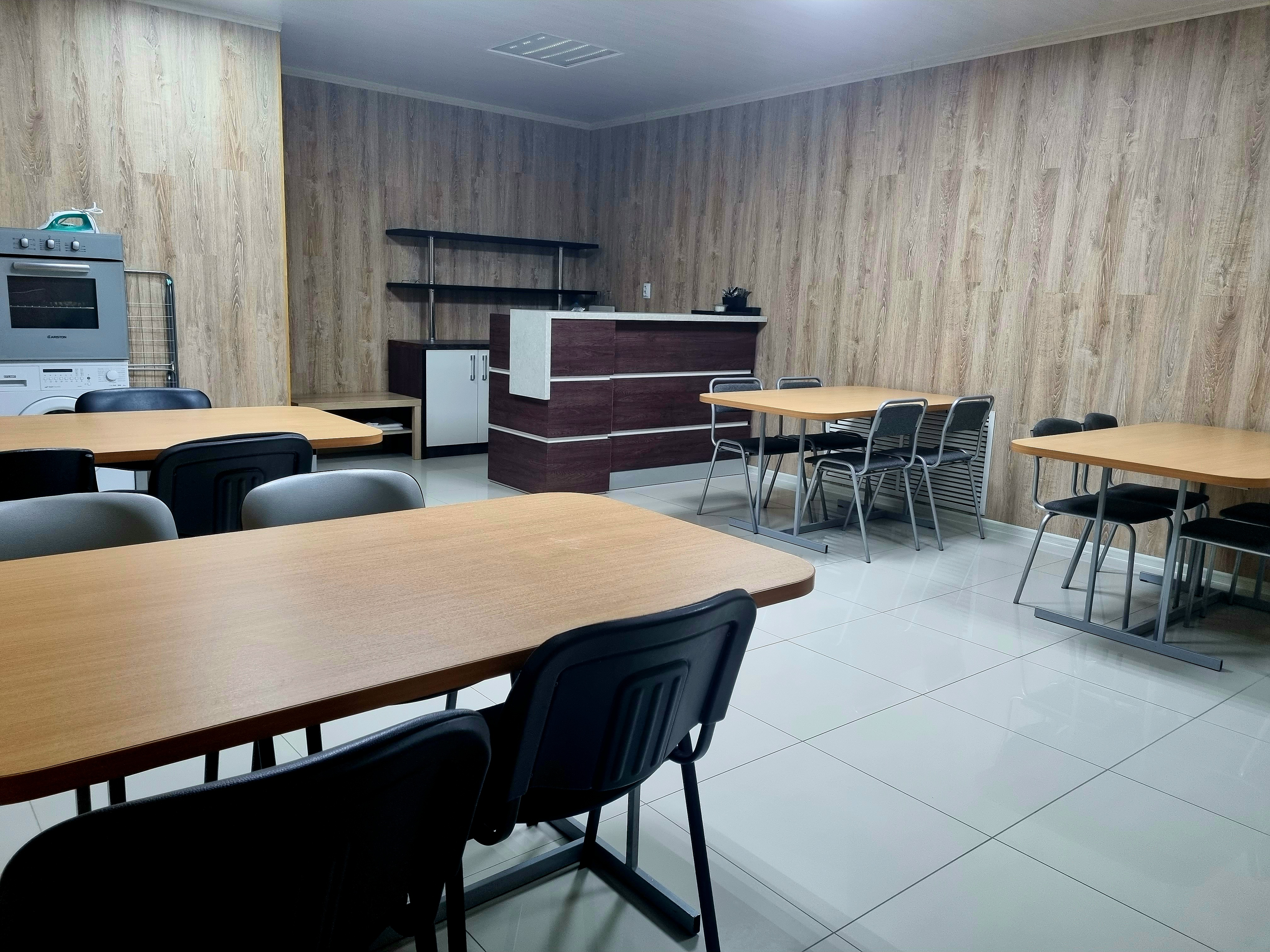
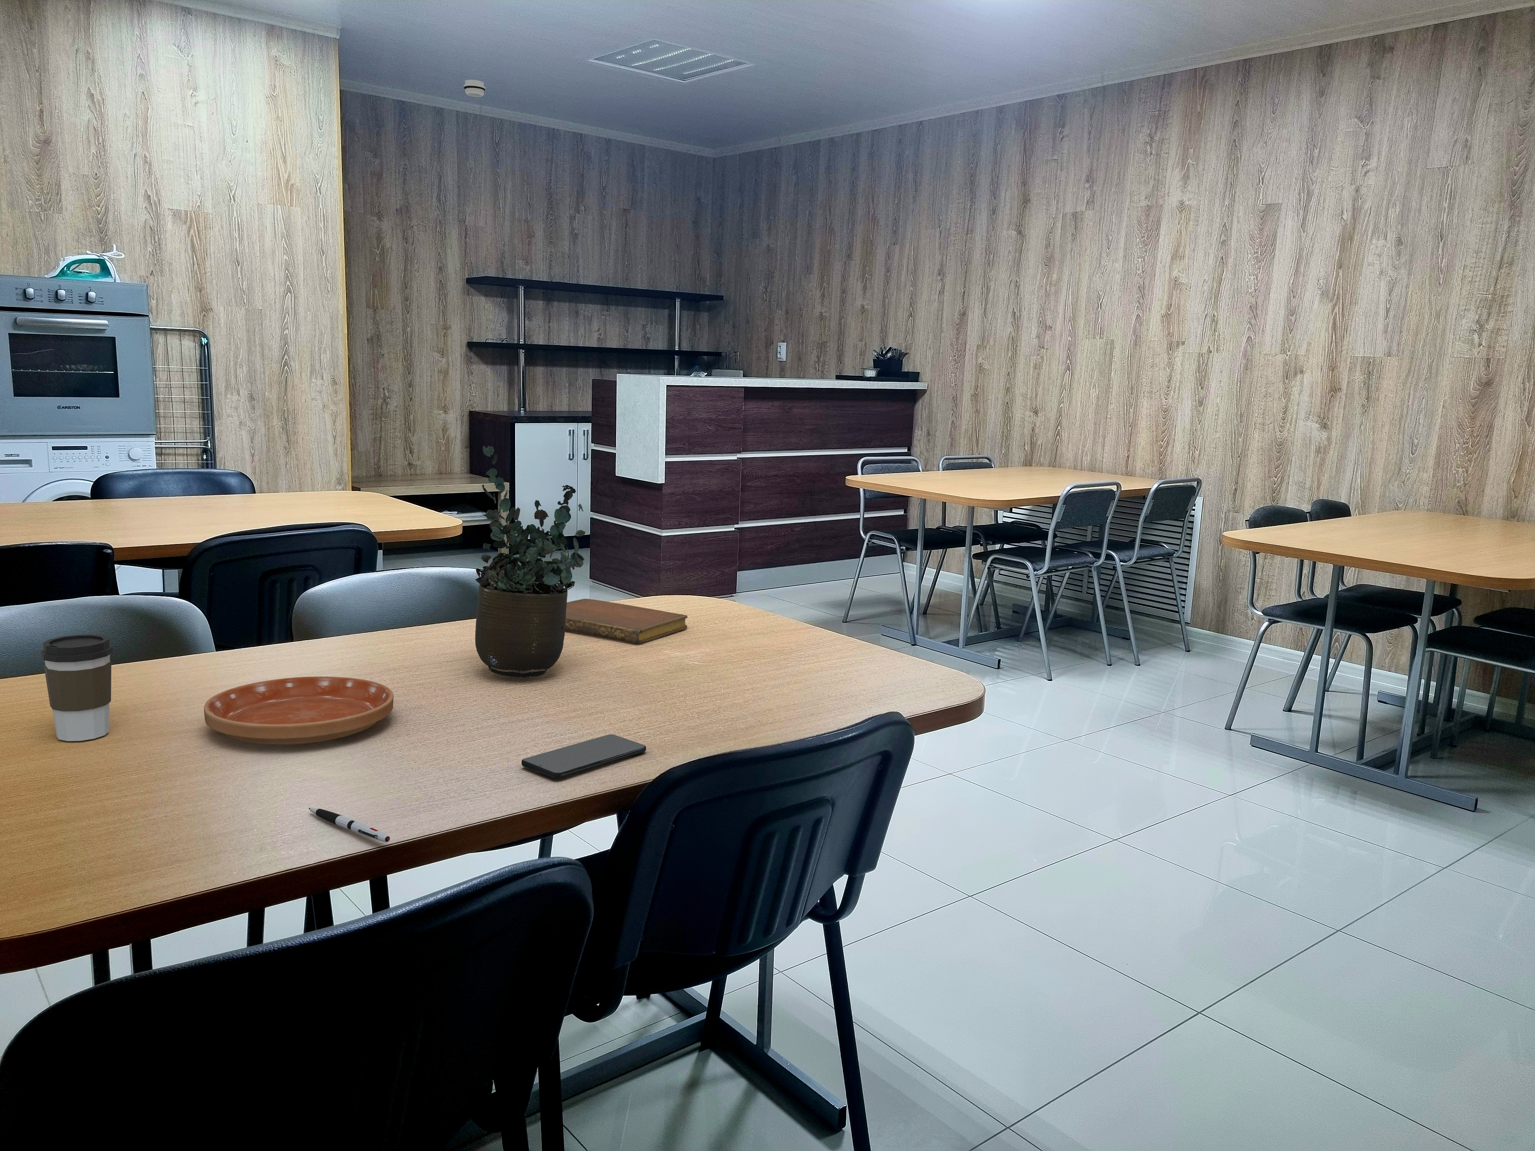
+ smoke detector [463,79,486,98]
+ potted plant [475,445,585,678]
+ saucer [204,676,394,745]
+ coffee cup [40,634,114,741]
+ notebook [564,598,688,644]
+ smartphone [521,734,647,779]
+ pen [308,808,390,843]
